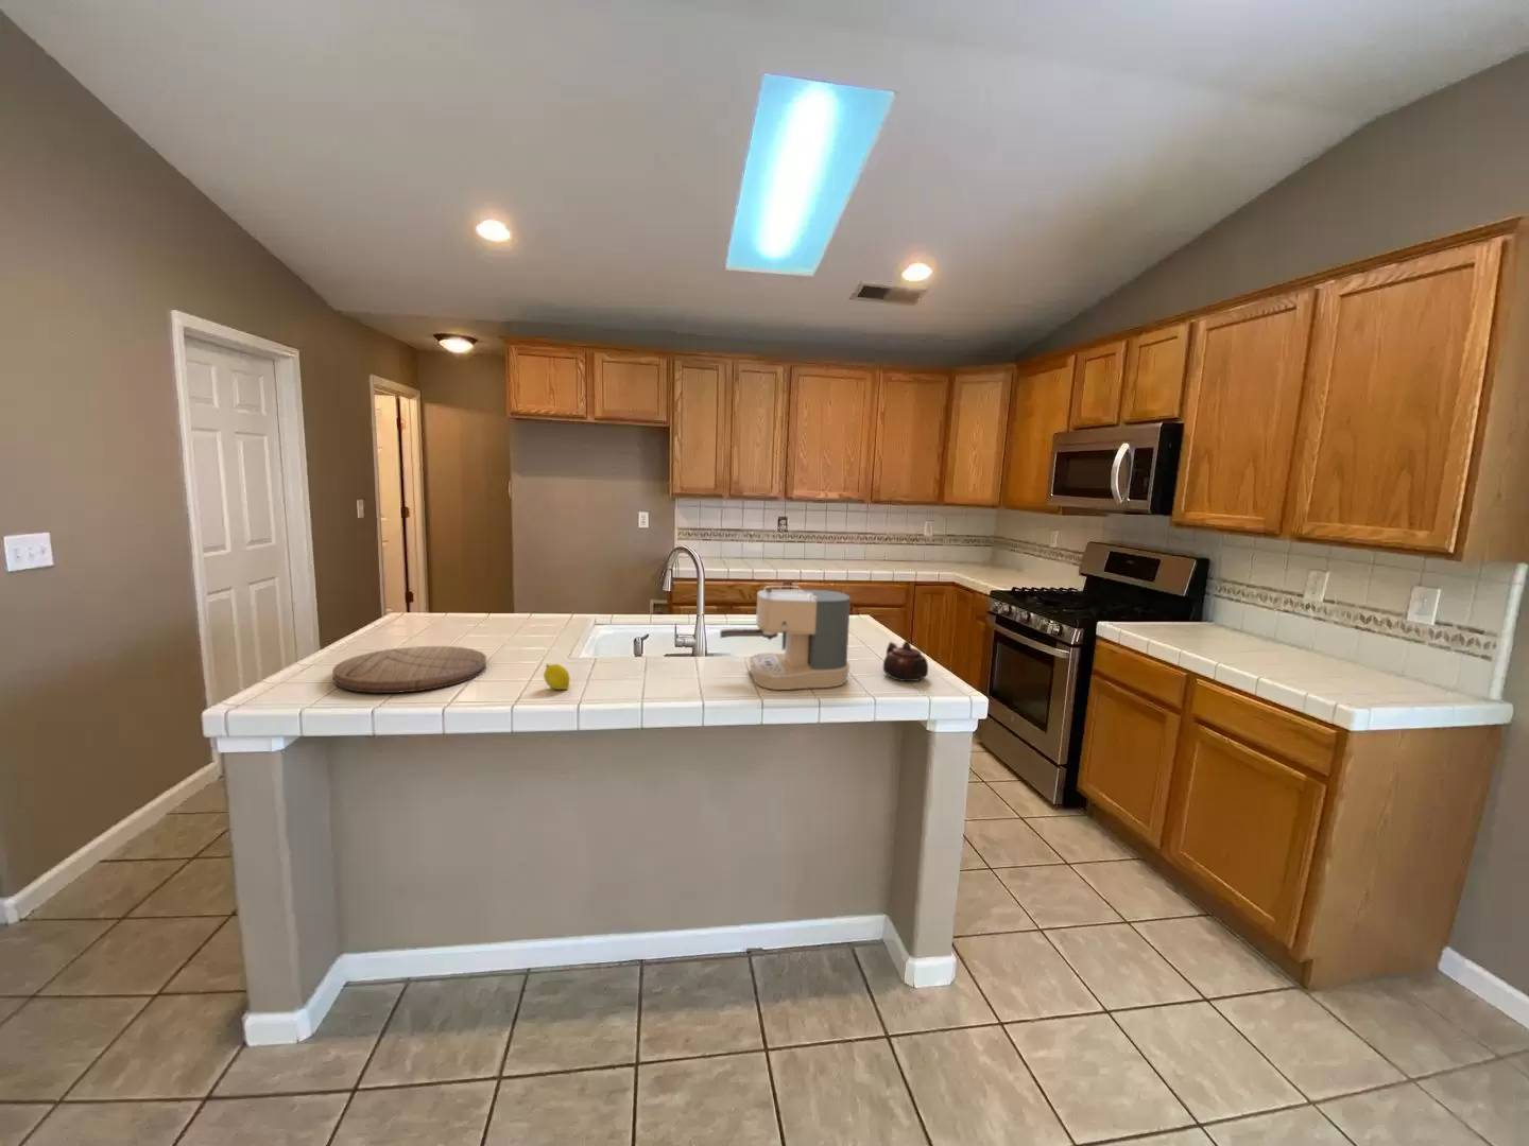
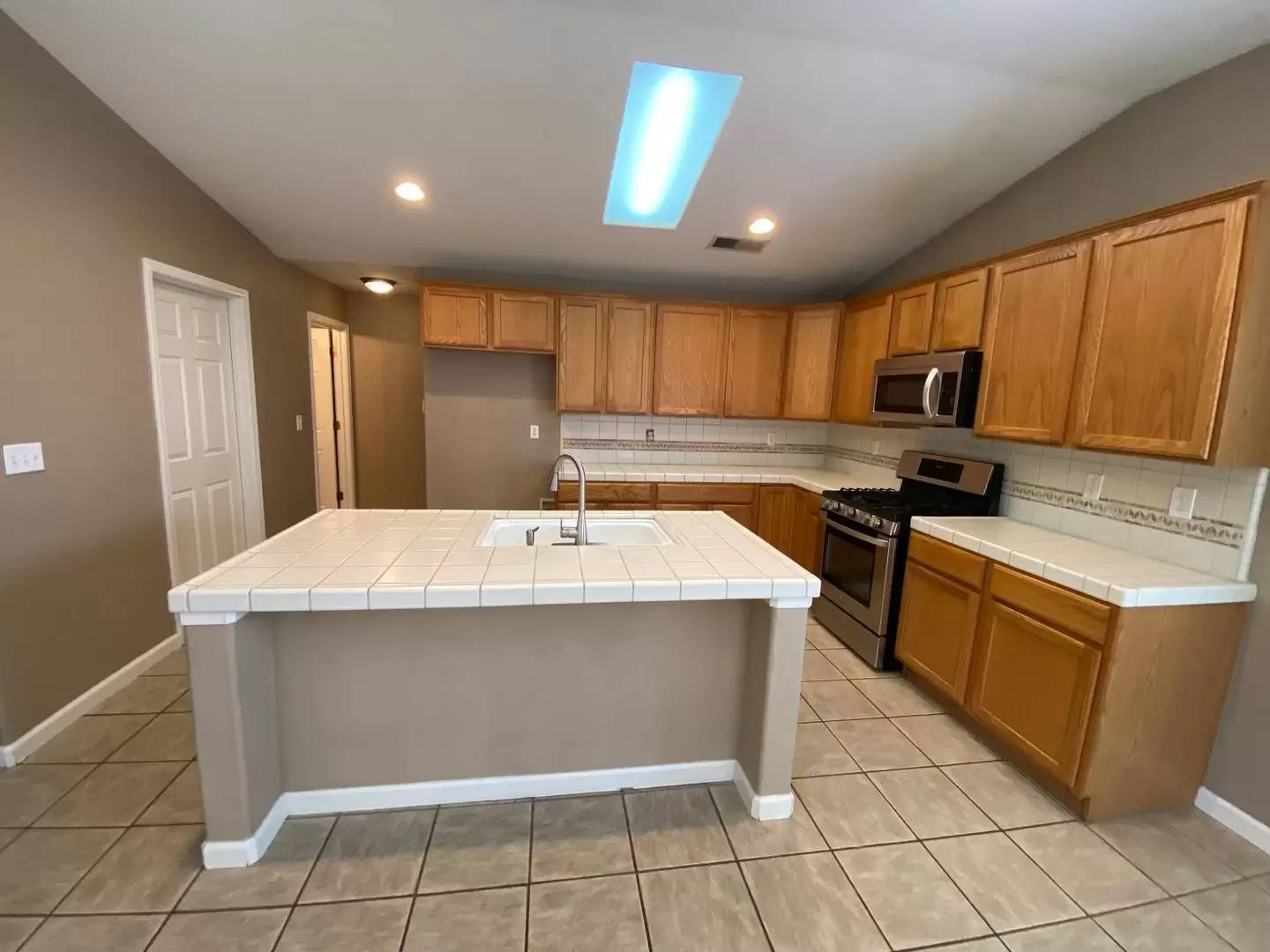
- fruit [543,663,571,691]
- cutting board [331,645,488,693]
- coffee maker [719,585,851,691]
- teapot [882,640,929,683]
